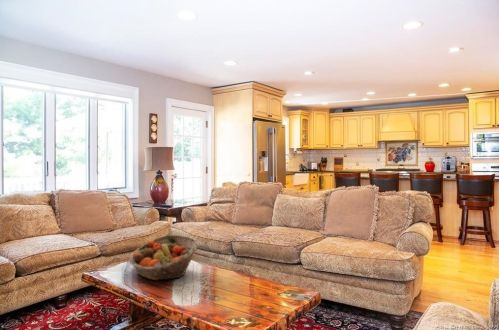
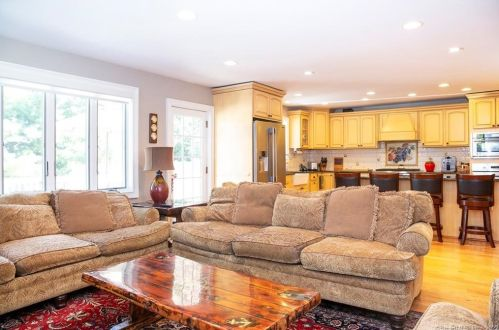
- fruit basket [128,234,200,281]
